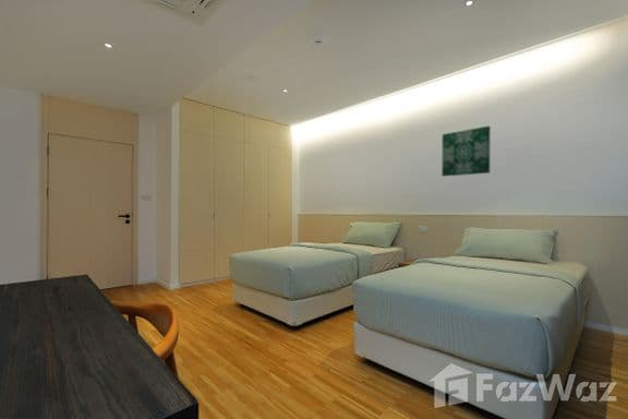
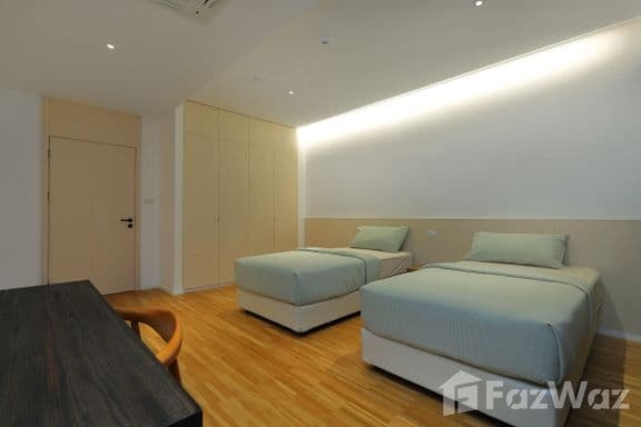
- wall art [440,124,492,178]
